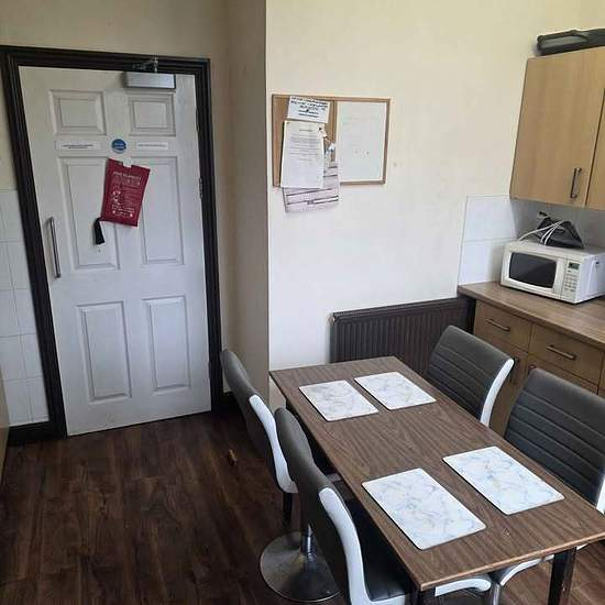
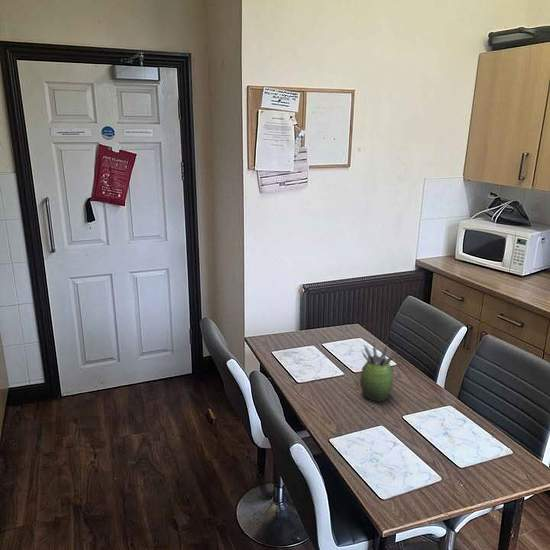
+ succulent plant [359,343,398,403]
